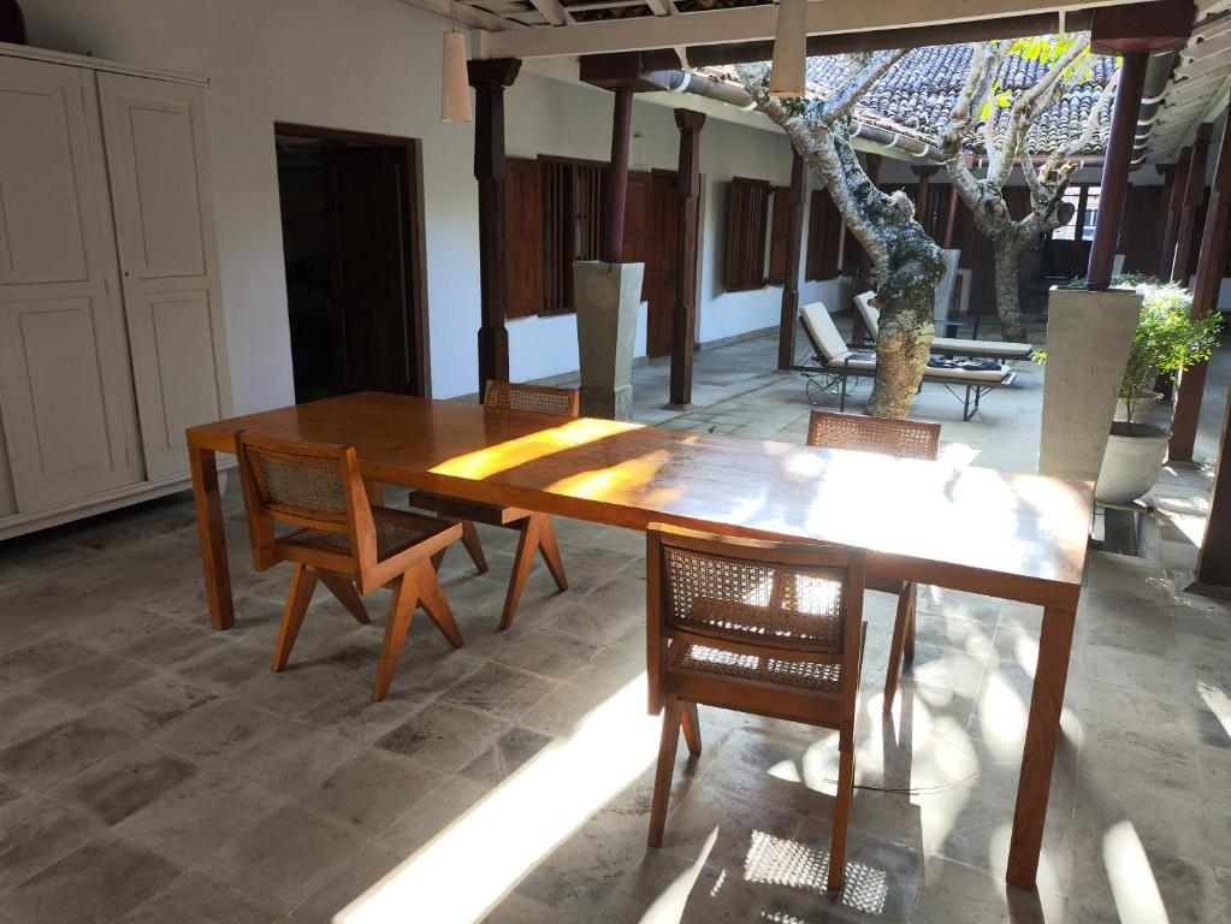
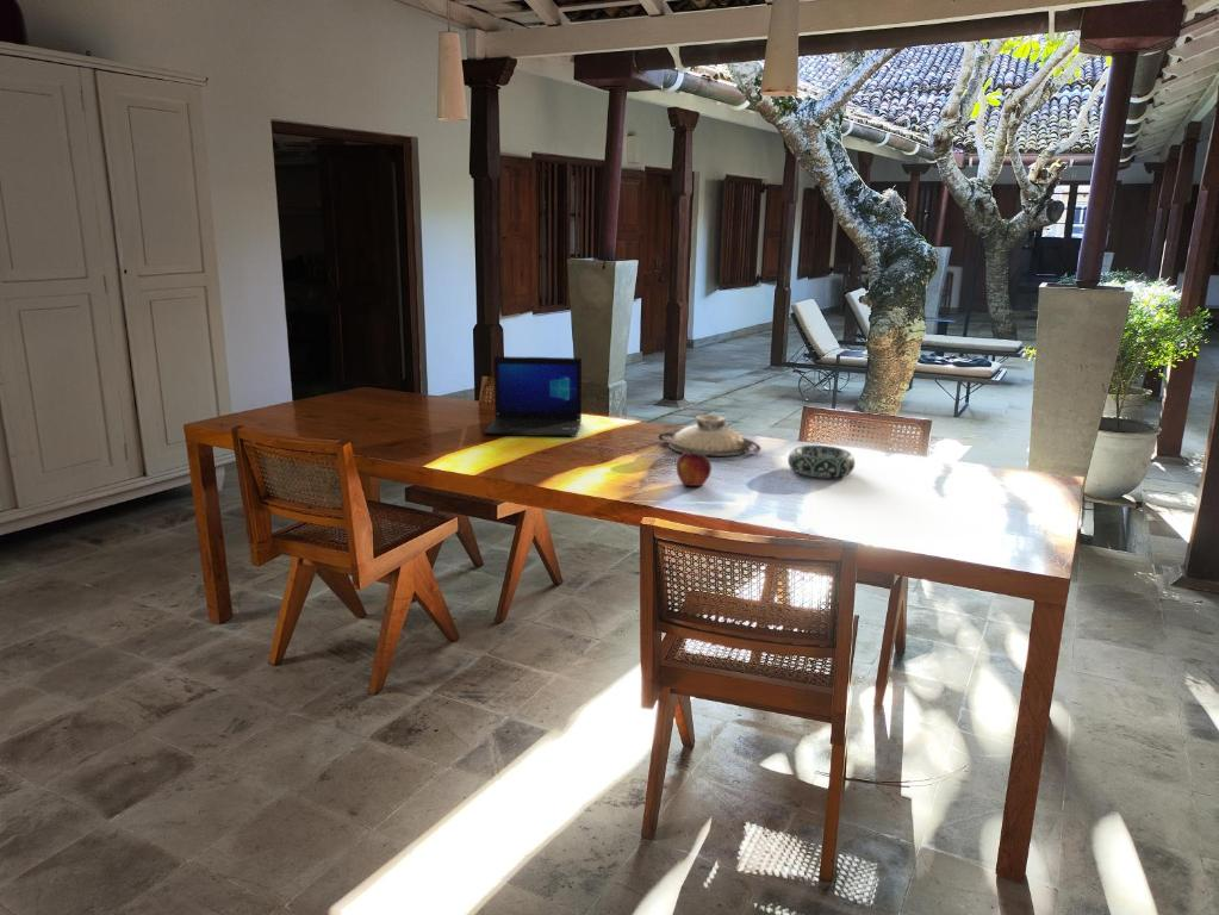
+ laptop [483,355,583,438]
+ fruit [676,450,713,487]
+ decorative bowl [786,444,856,479]
+ teapot [657,413,763,458]
